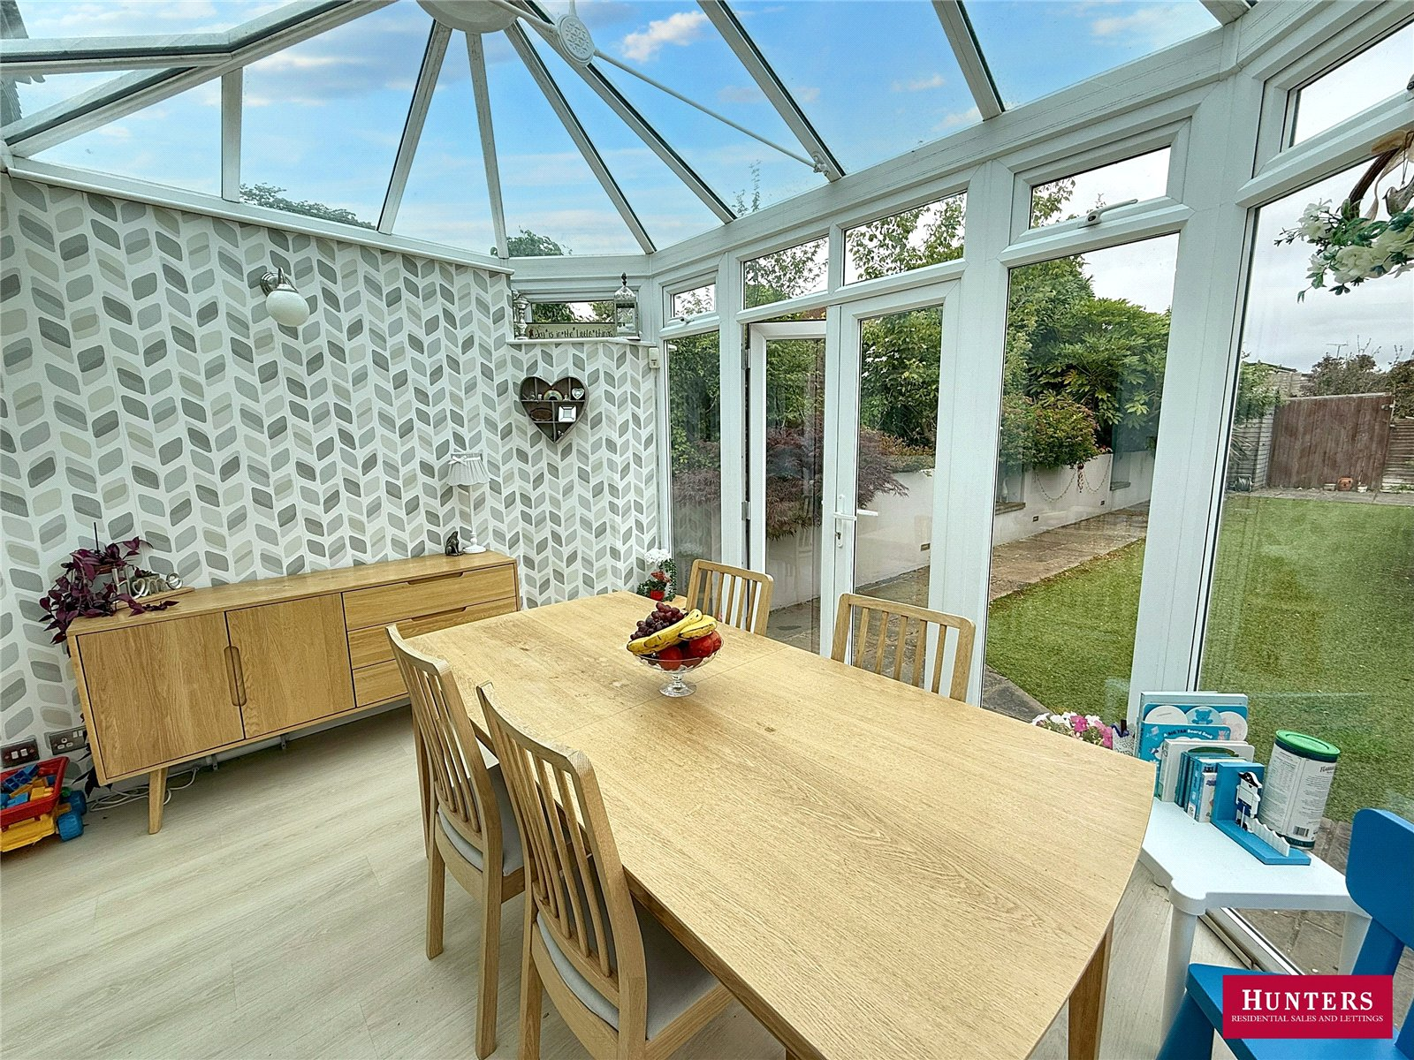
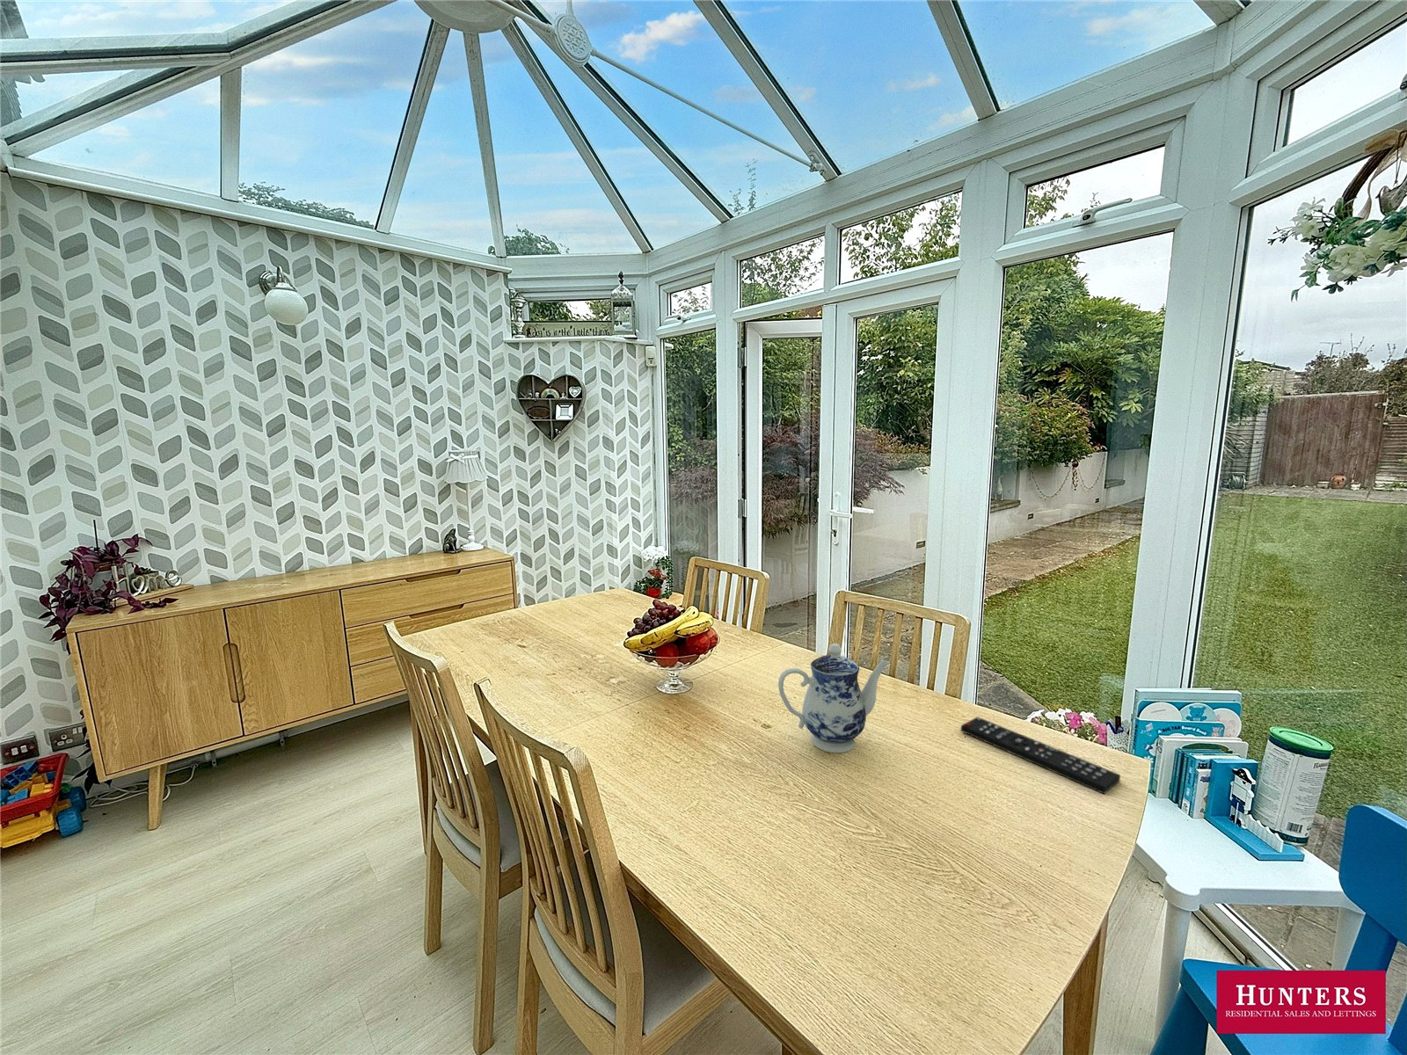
+ teapot [778,643,891,754]
+ remote control [961,716,1121,795]
